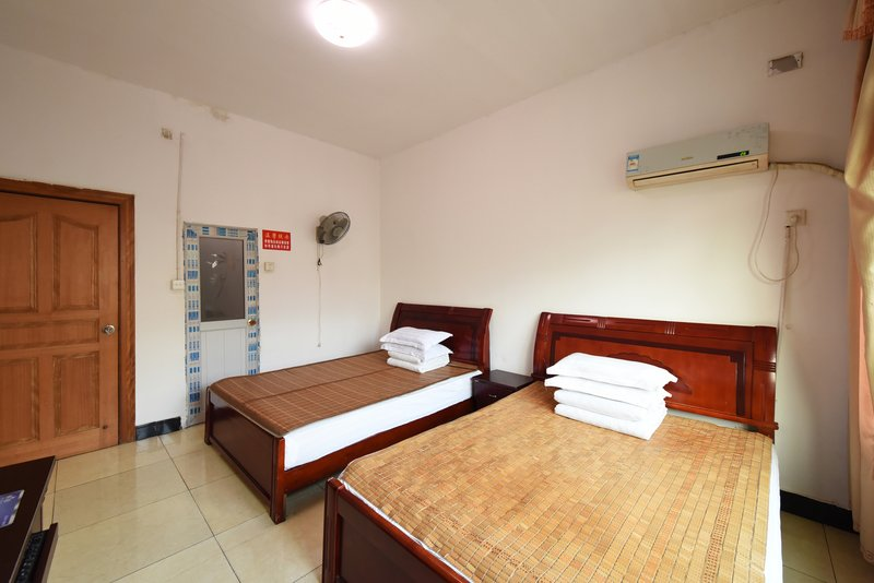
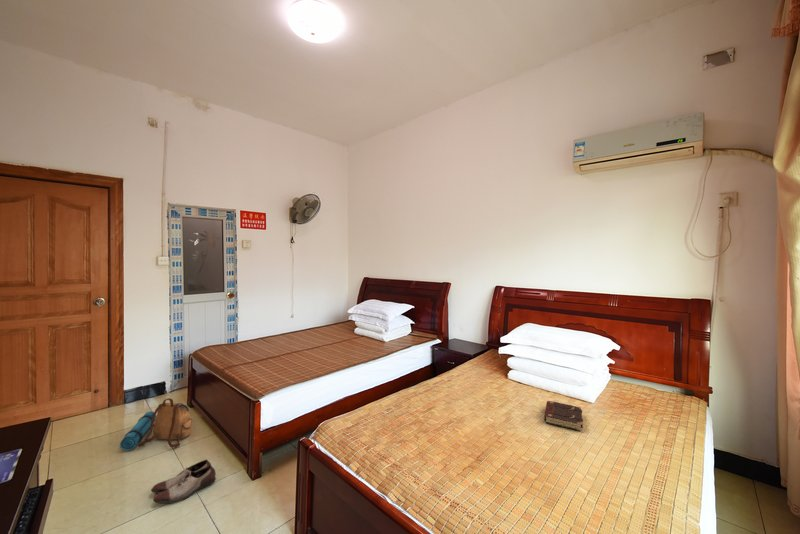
+ book [543,400,584,432]
+ shoe [150,458,217,504]
+ backpack [119,397,193,451]
